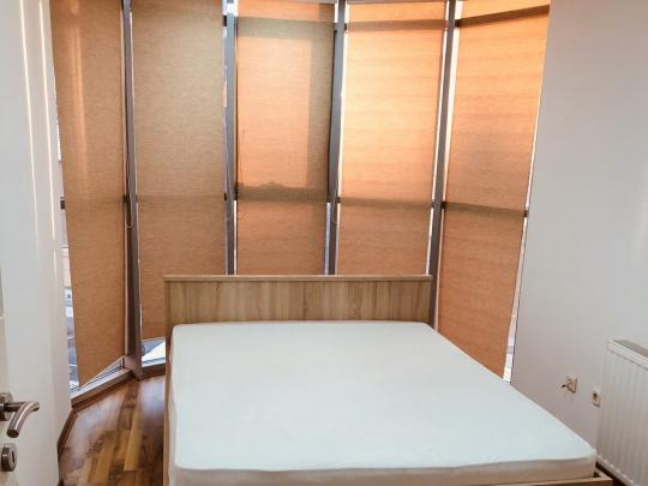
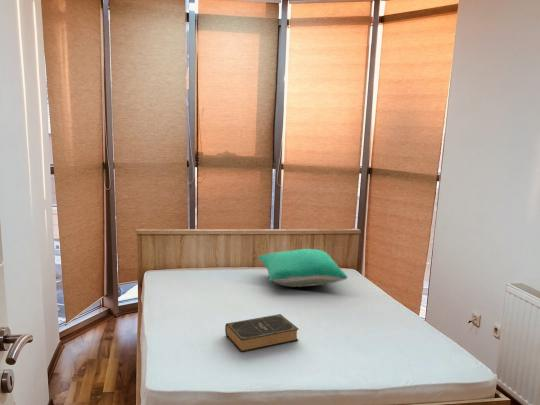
+ pillow [256,248,348,288]
+ book [224,313,300,353]
